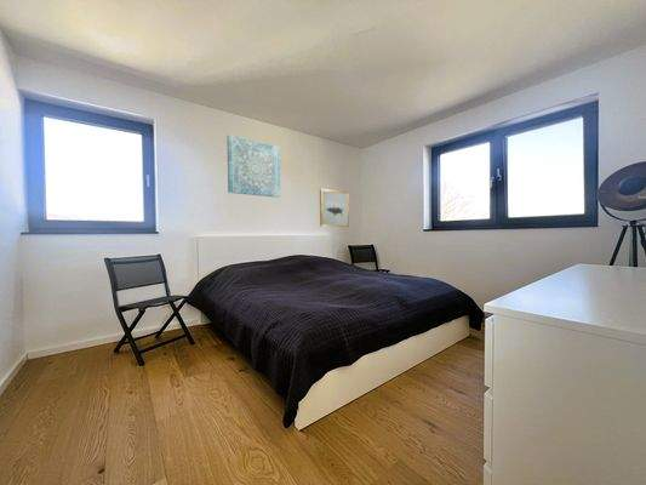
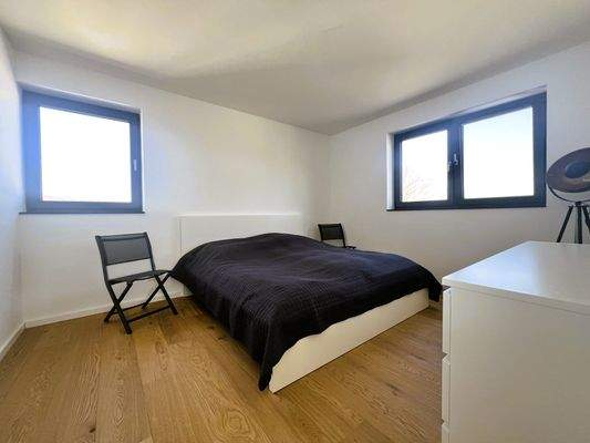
- wall art [225,133,281,199]
- wall art [319,188,350,228]
